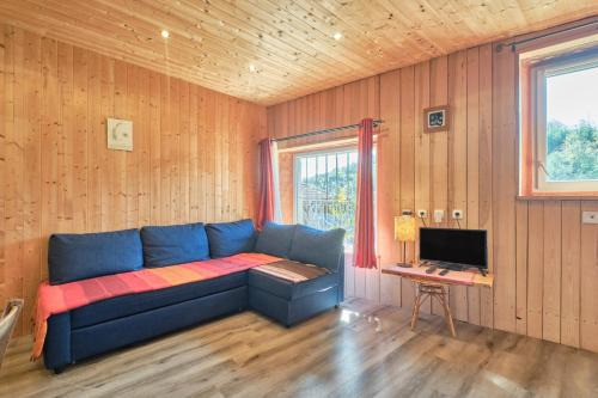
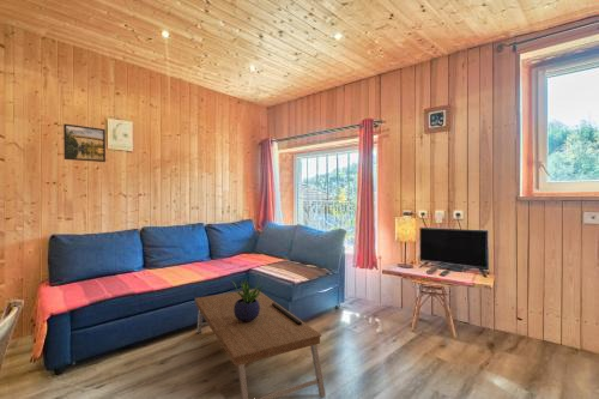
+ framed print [62,122,107,163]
+ coffee table [194,288,327,399]
+ potted plant [231,277,264,321]
